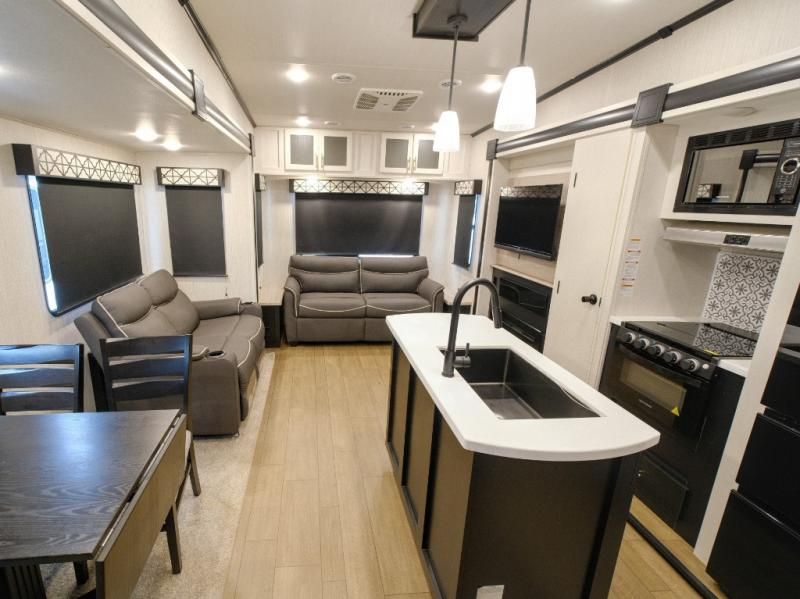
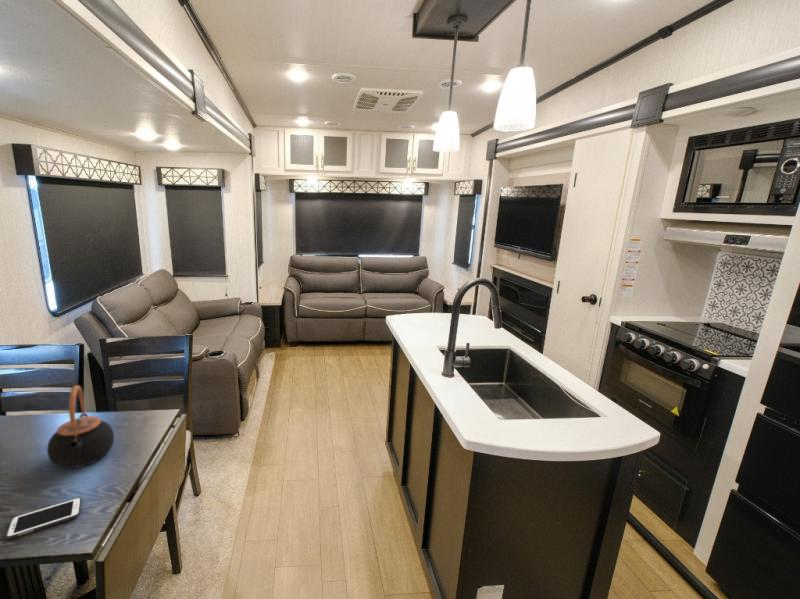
+ cell phone [5,496,83,540]
+ teapot [46,384,115,469]
